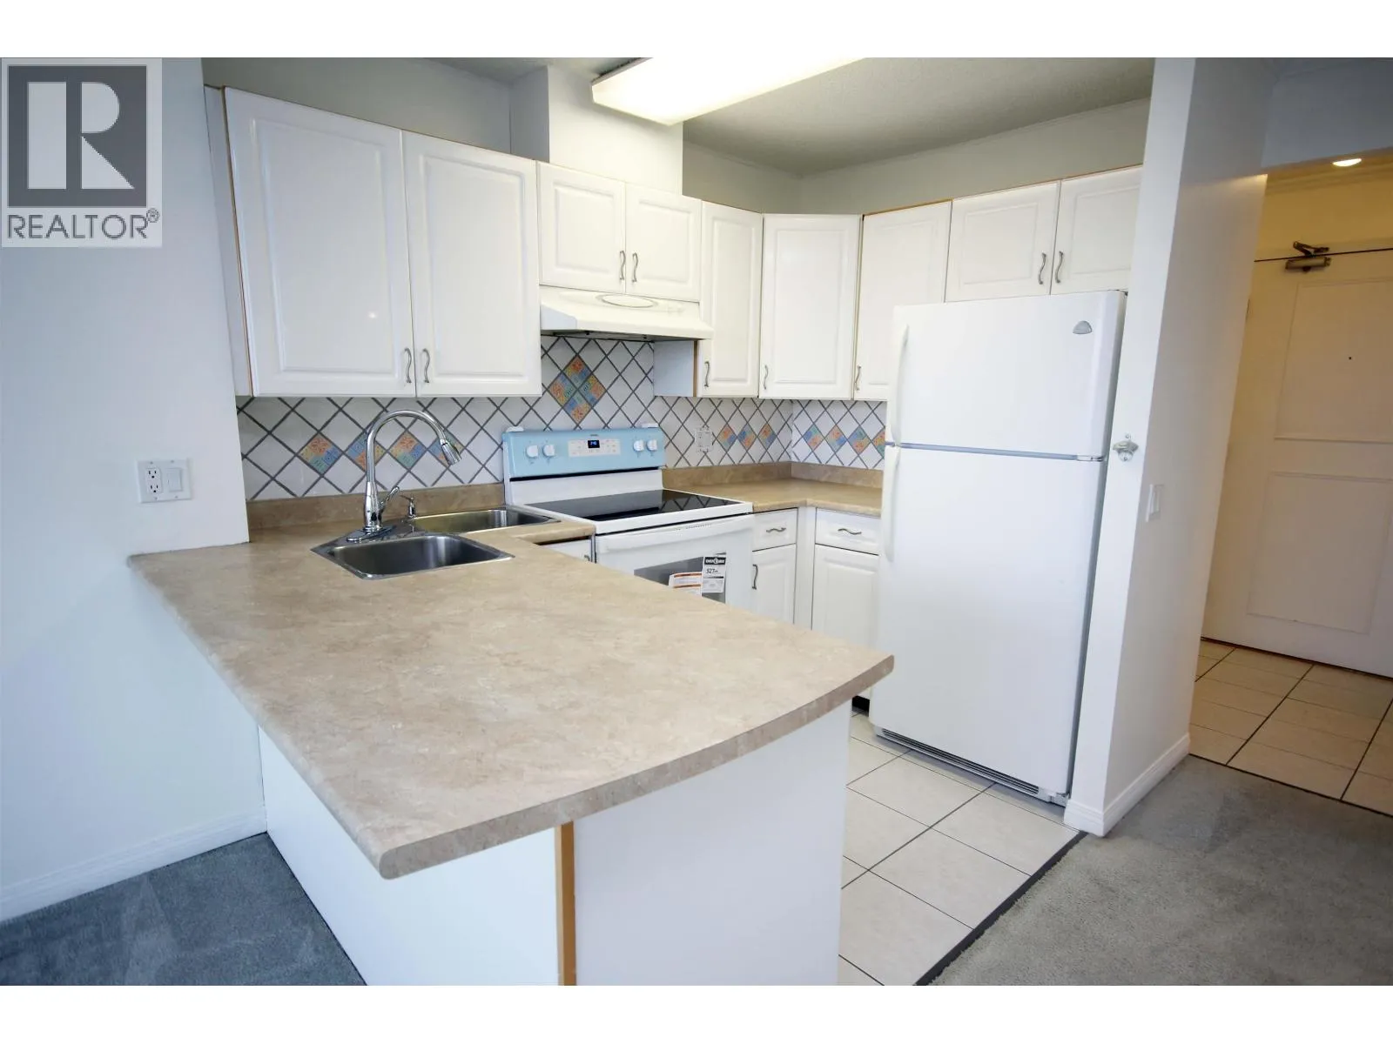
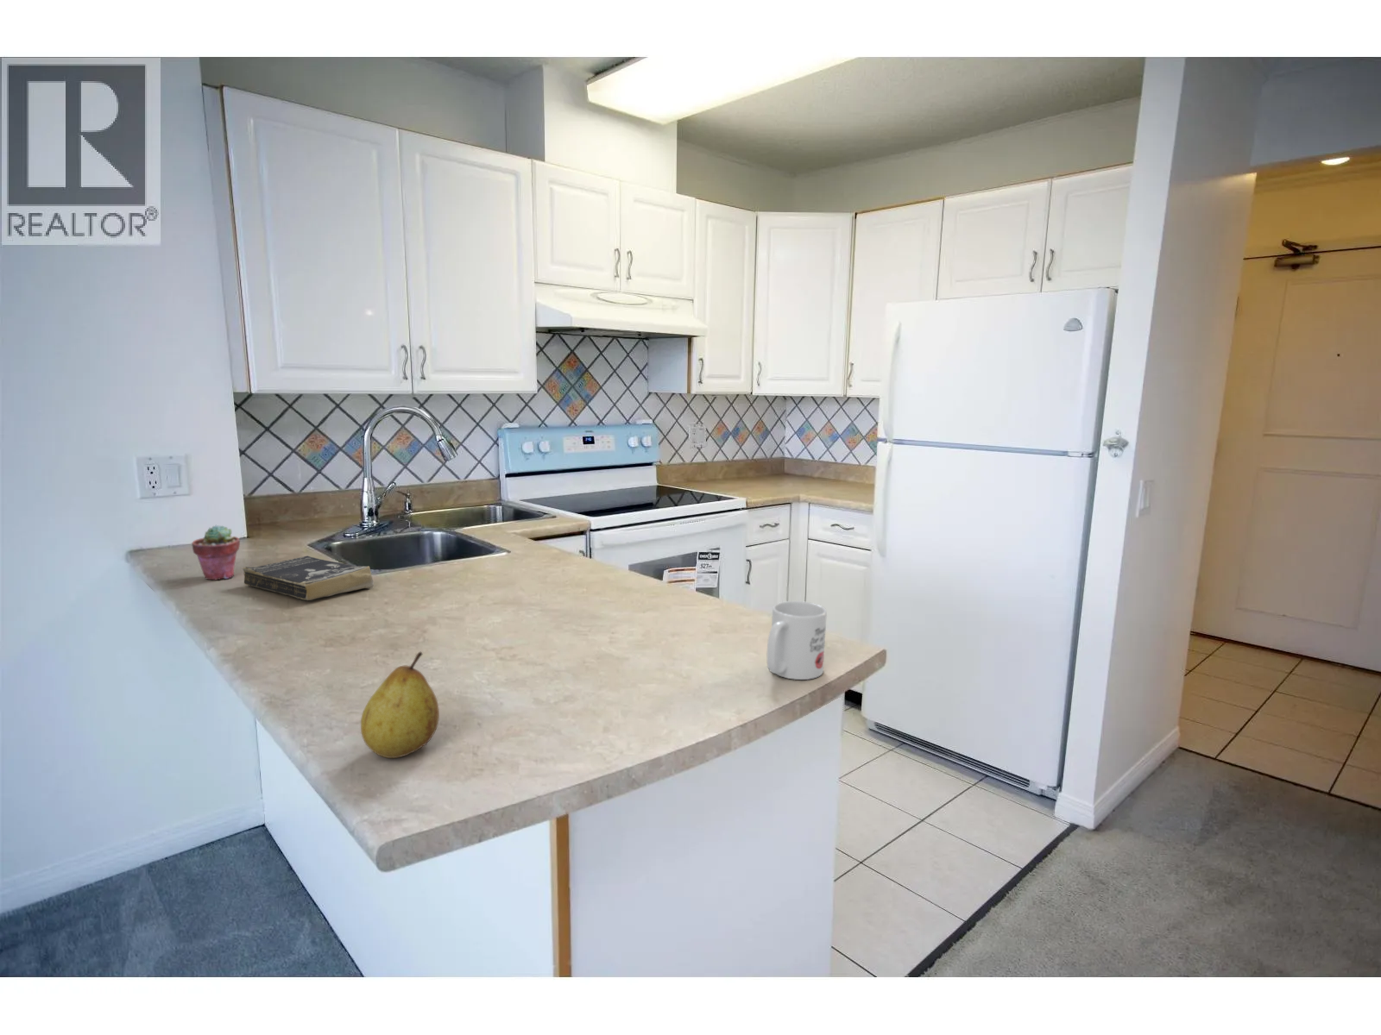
+ fruit [360,651,440,759]
+ potted succulent [190,524,240,581]
+ mug [767,600,828,681]
+ book [241,556,374,601]
